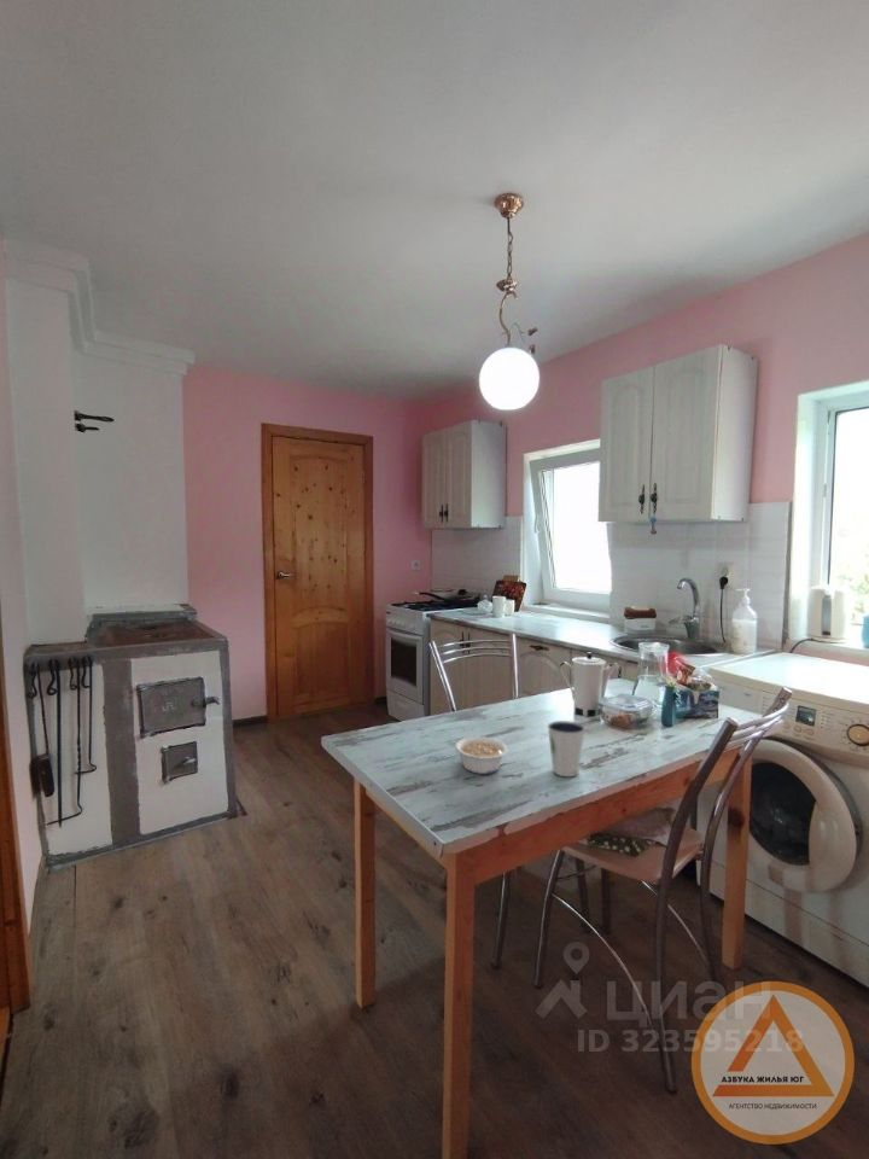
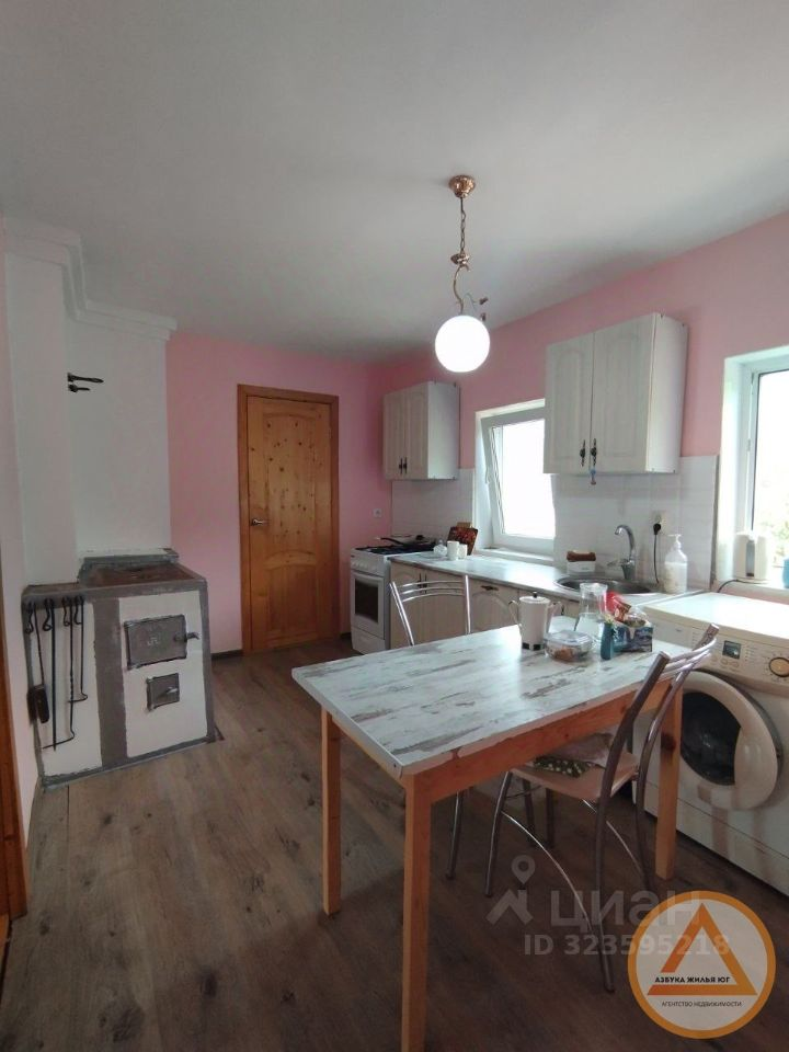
- dixie cup [547,720,587,777]
- legume [454,735,509,775]
